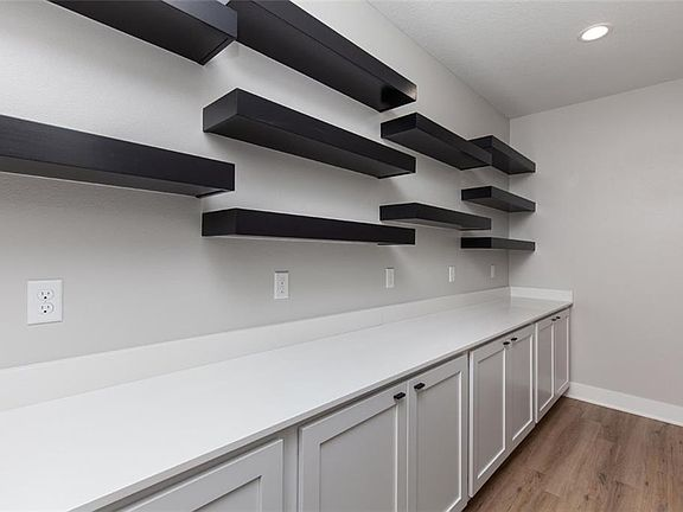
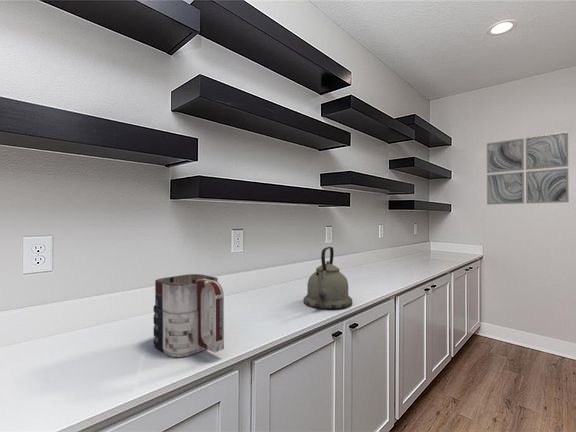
+ mug [153,273,225,358]
+ kettle [303,246,353,310]
+ wall art [486,131,570,206]
